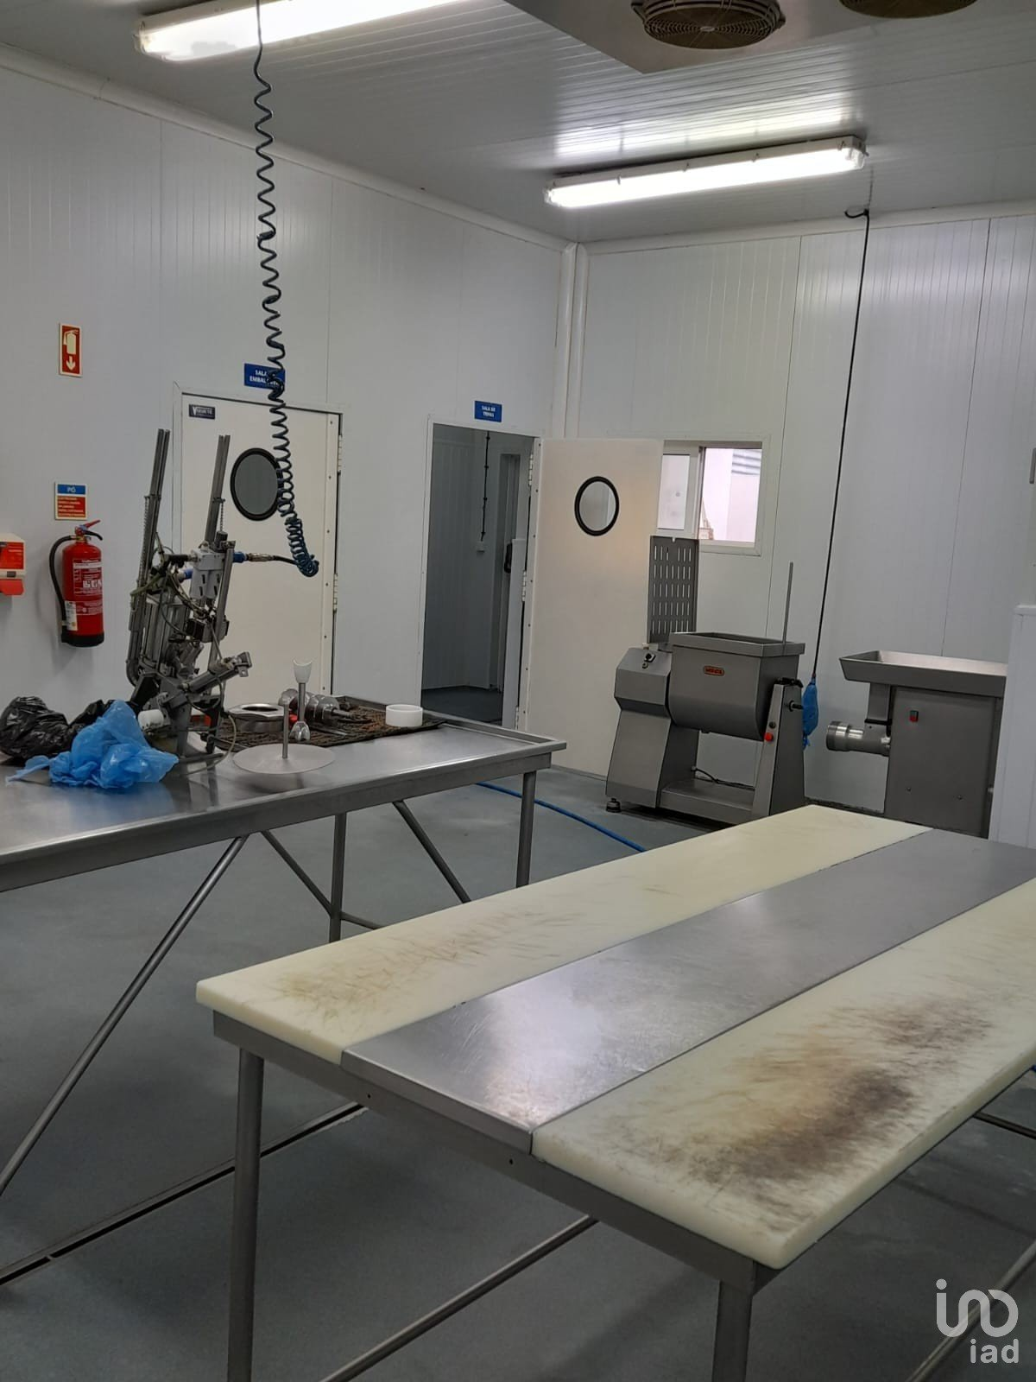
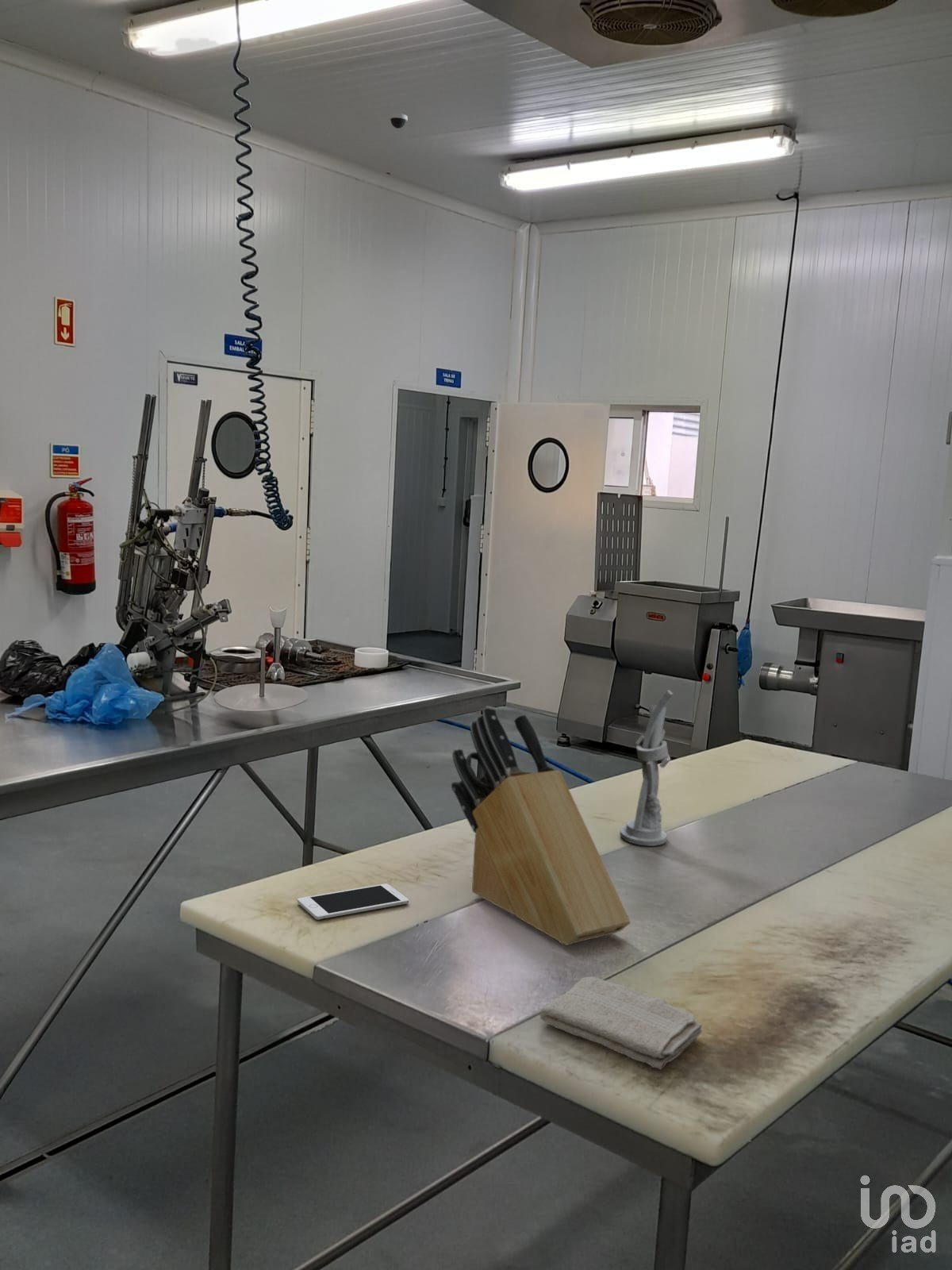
+ knife block [451,706,631,946]
+ cell phone [297,883,409,921]
+ dome security camera [388,113,409,129]
+ washcloth [539,976,703,1070]
+ utensil holder [619,689,674,847]
